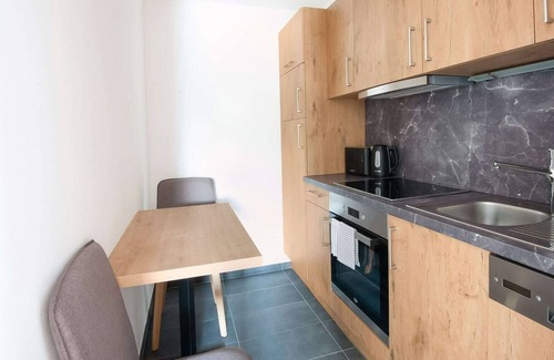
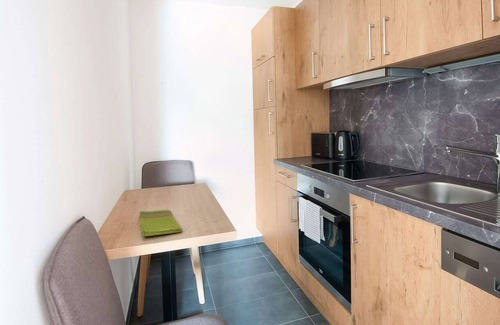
+ dish towel [138,209,183,237]
